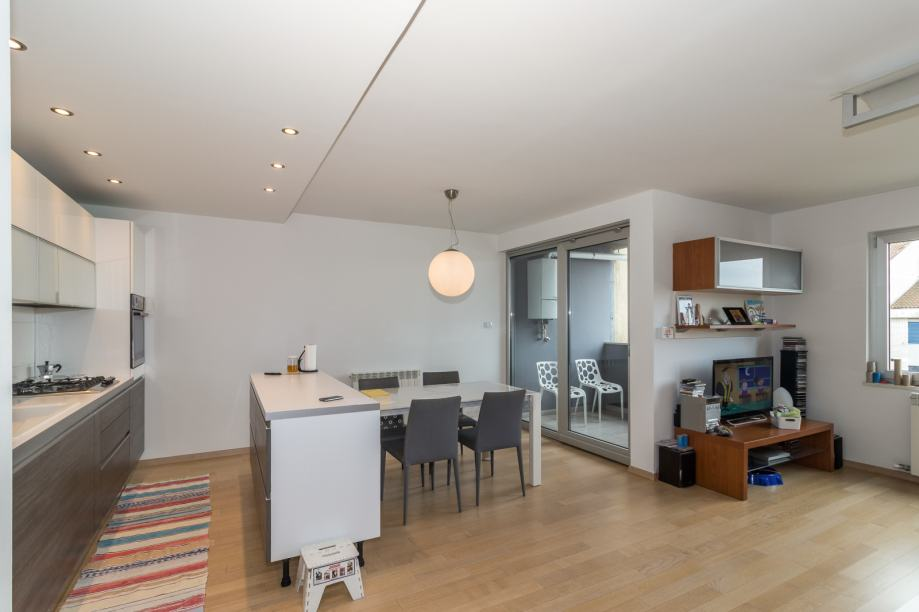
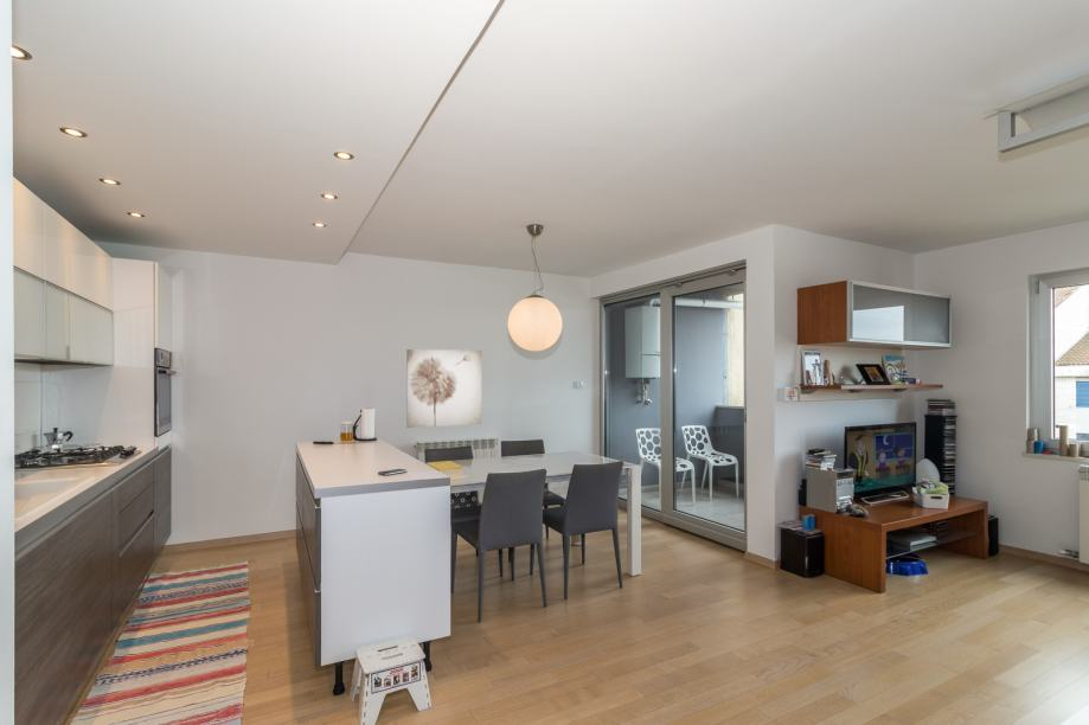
+ wall art [405,348,482,429]
